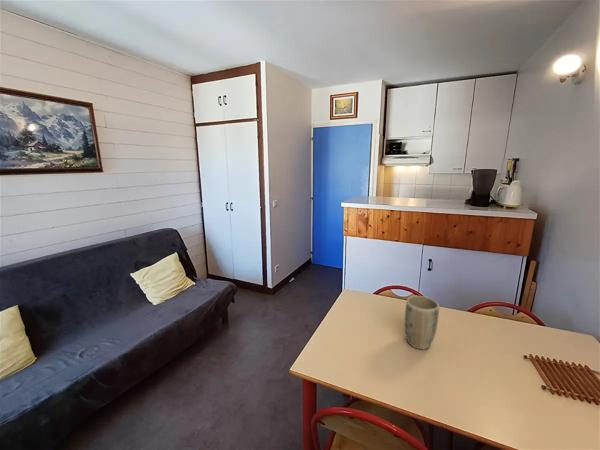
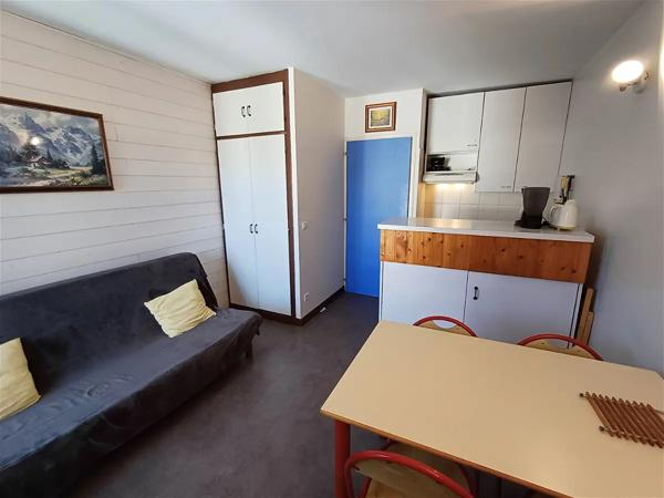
- plant pot [404,295,440,350]
